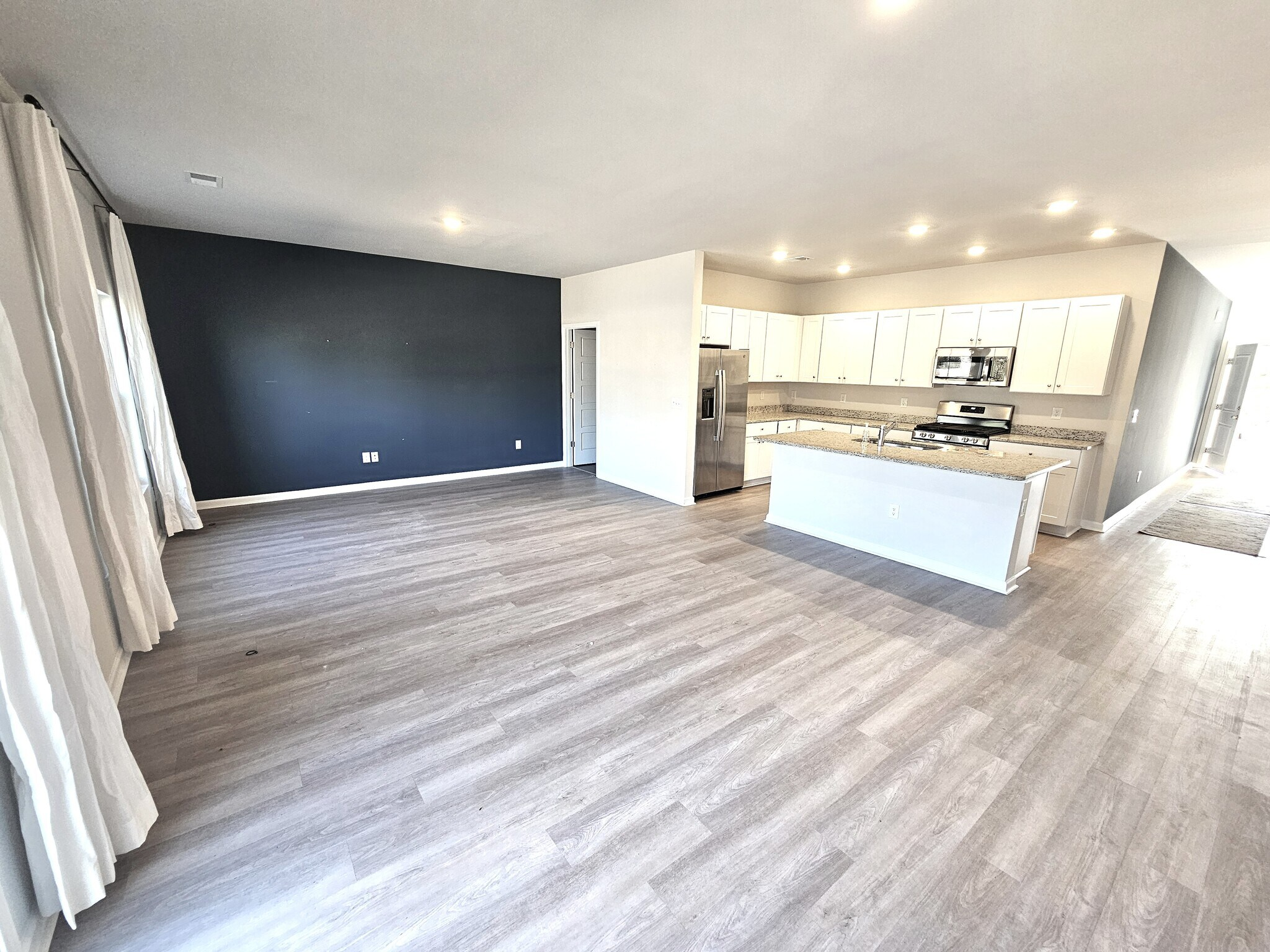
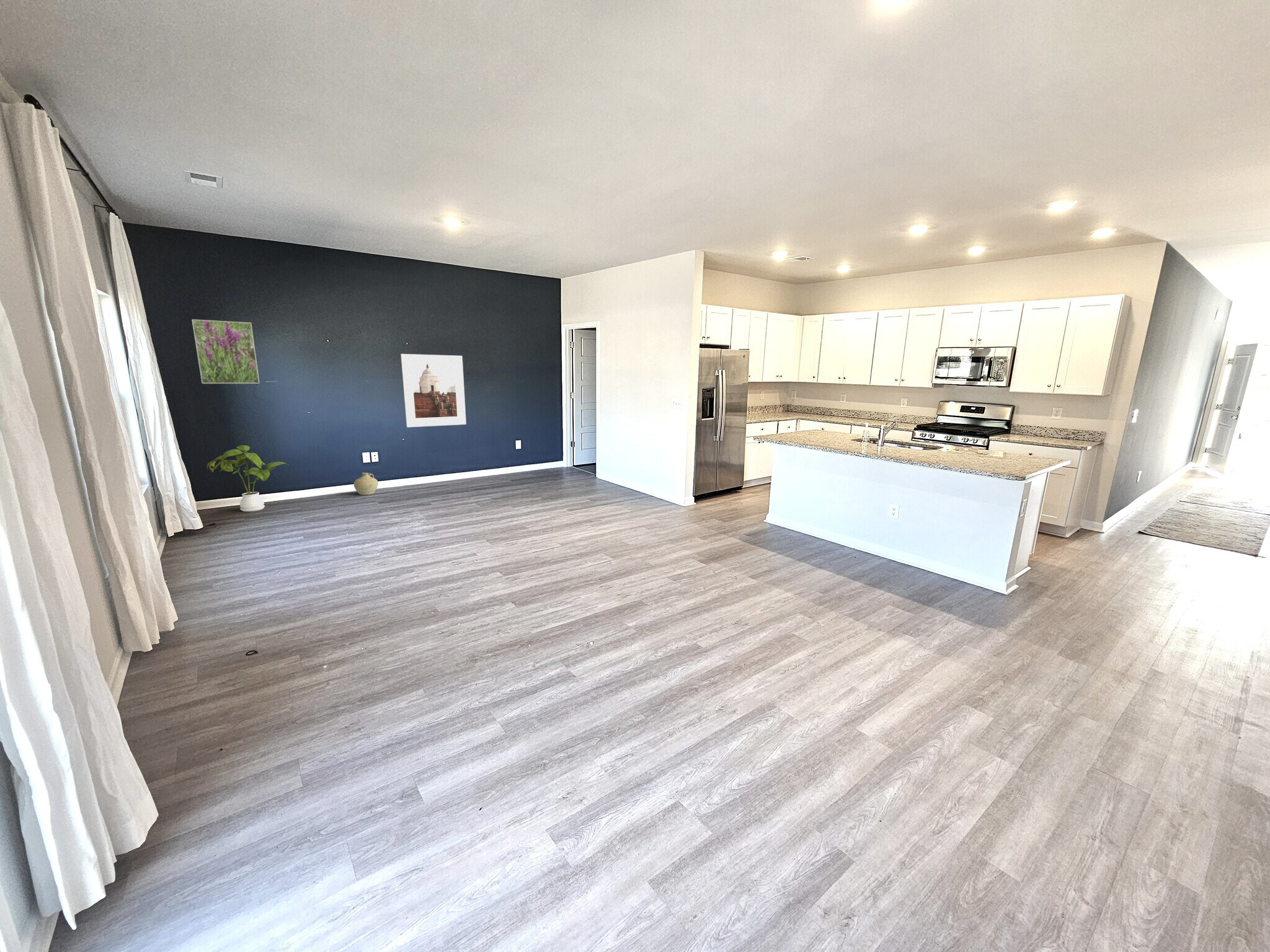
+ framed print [400,353,467,428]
+ house plant [206,444,290,512]
+ ceramic jug [353,472,379,495]
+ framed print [191,319,260,384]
